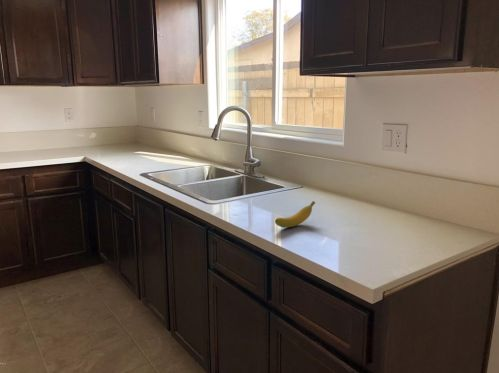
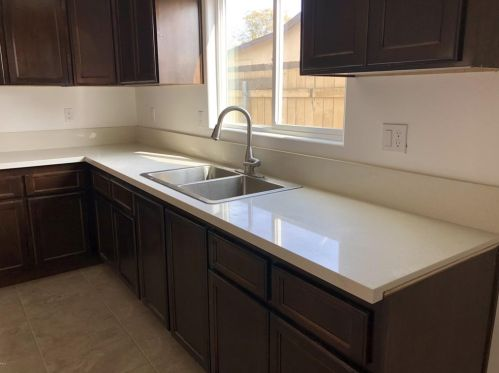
- banana [274,200,316,228]
